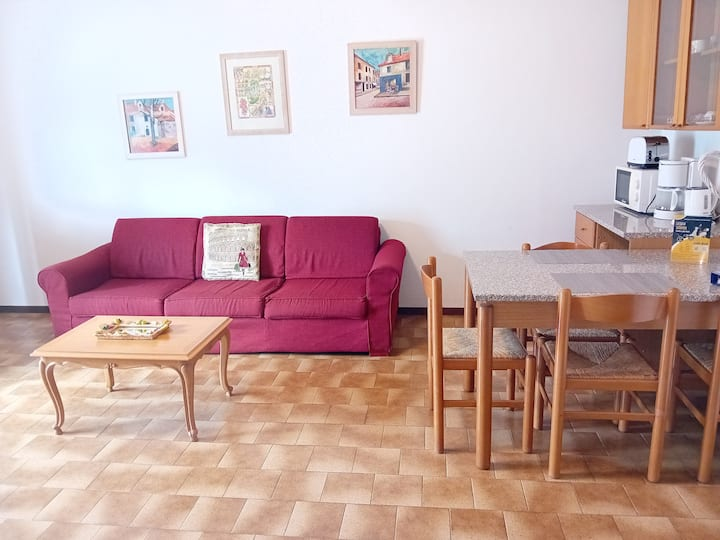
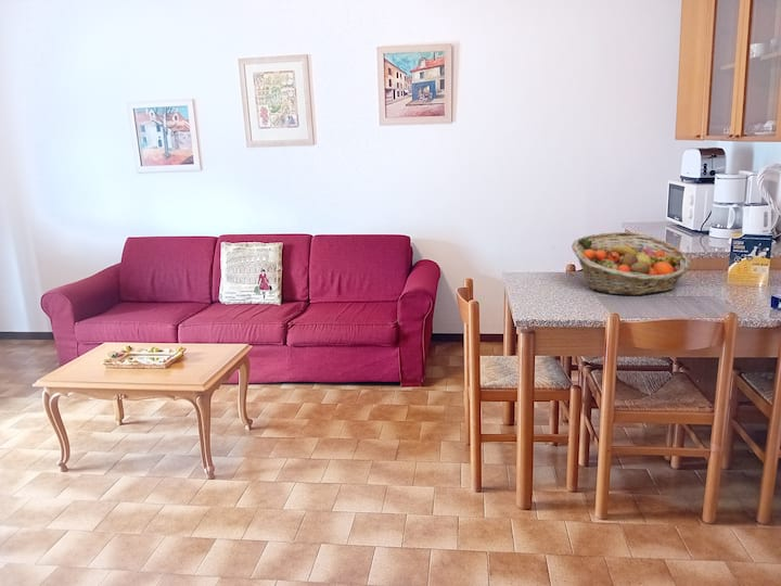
+ fruit basket [571,231,692,296]
